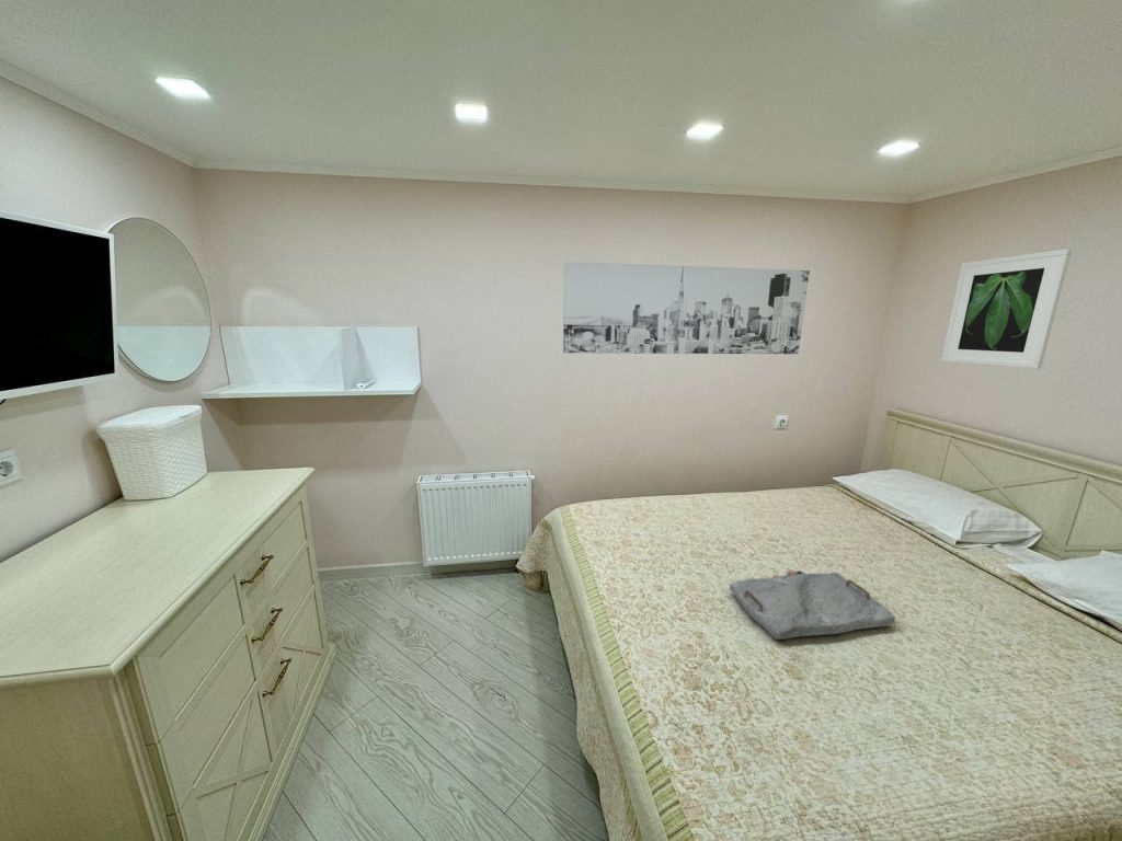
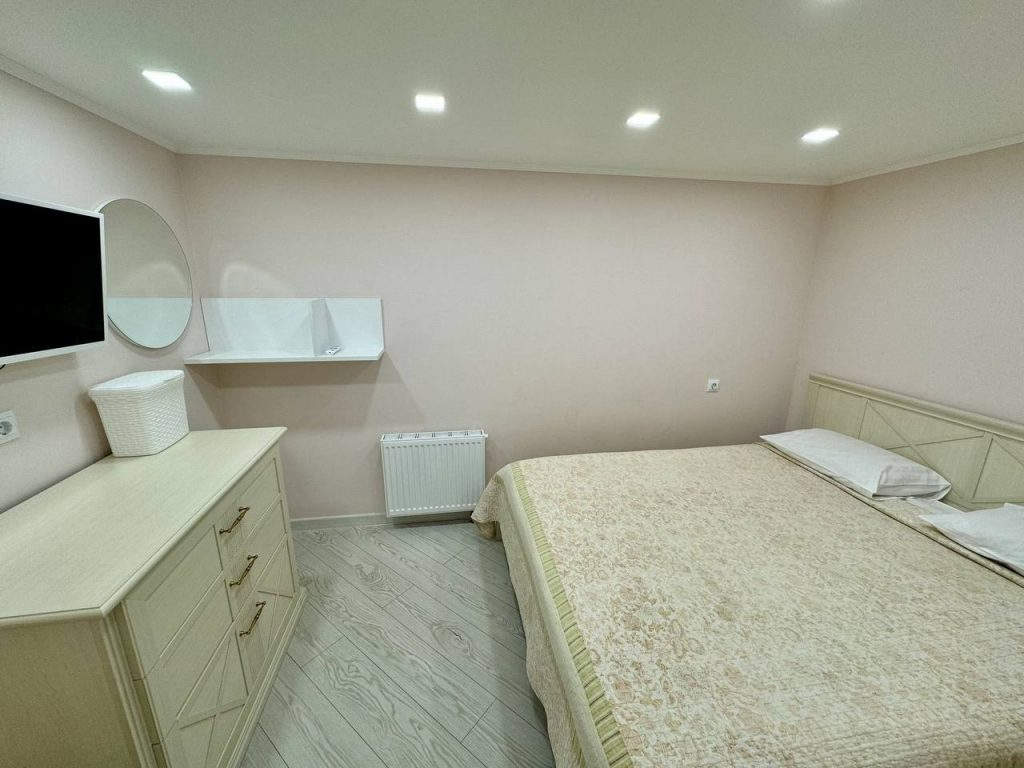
- wall art [562,261,811,355]
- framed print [940,247,1073,370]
- serving tray [728,569,896,641]
